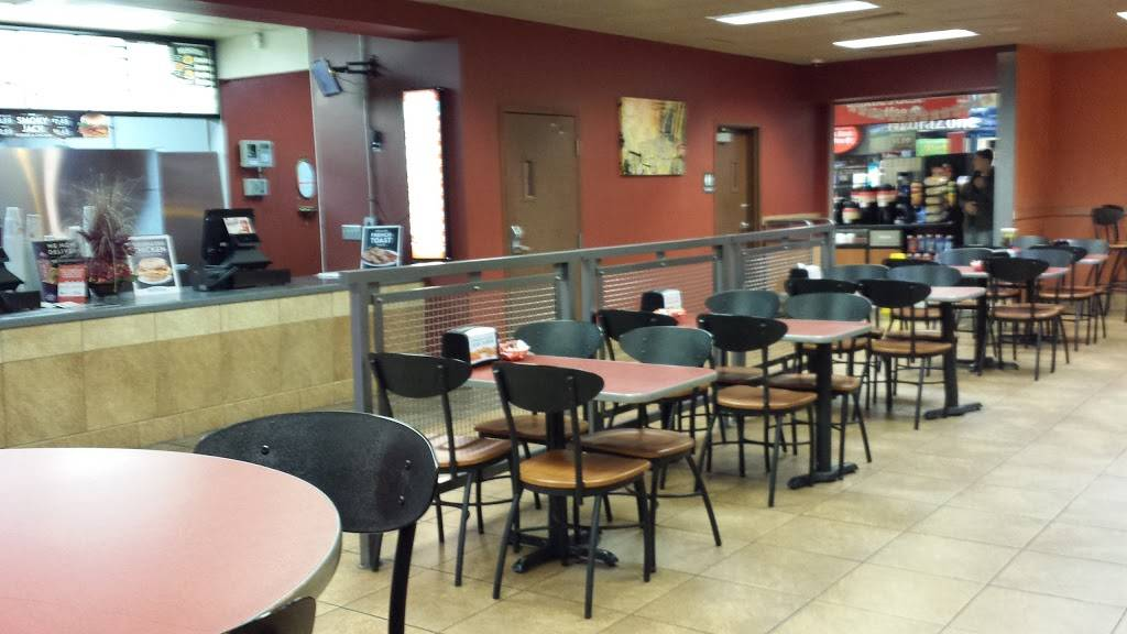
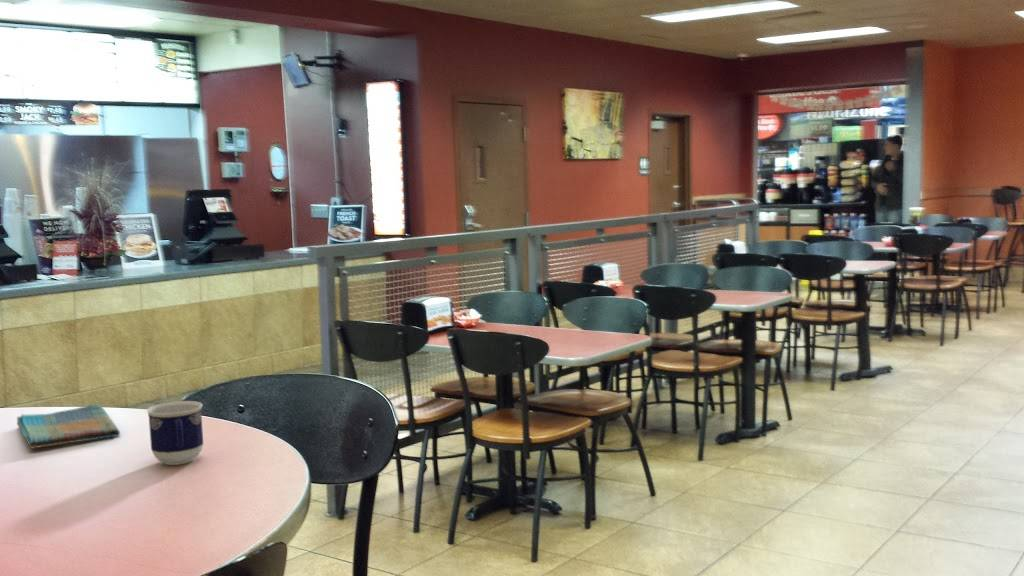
+ dish towel [16,404,121,450]
+ cup [146,400,204,466]
